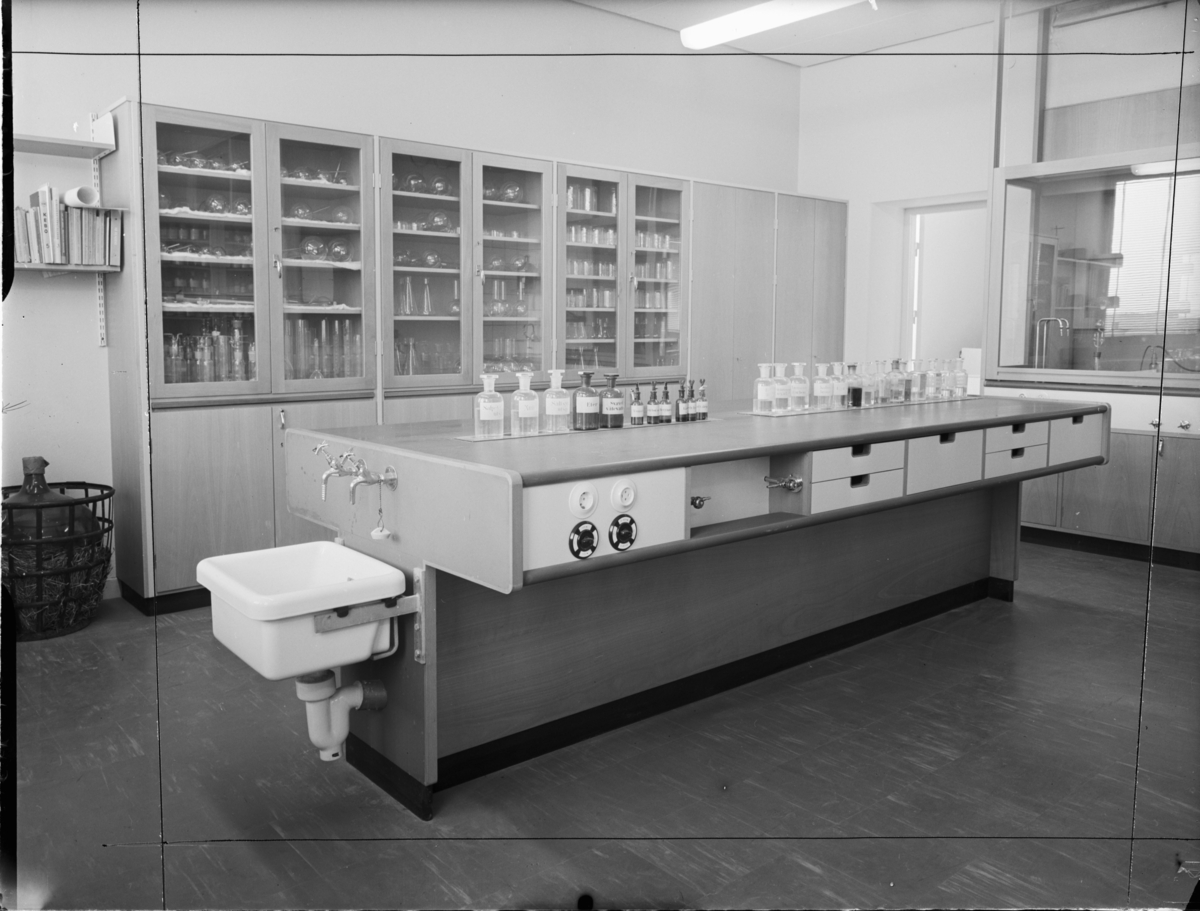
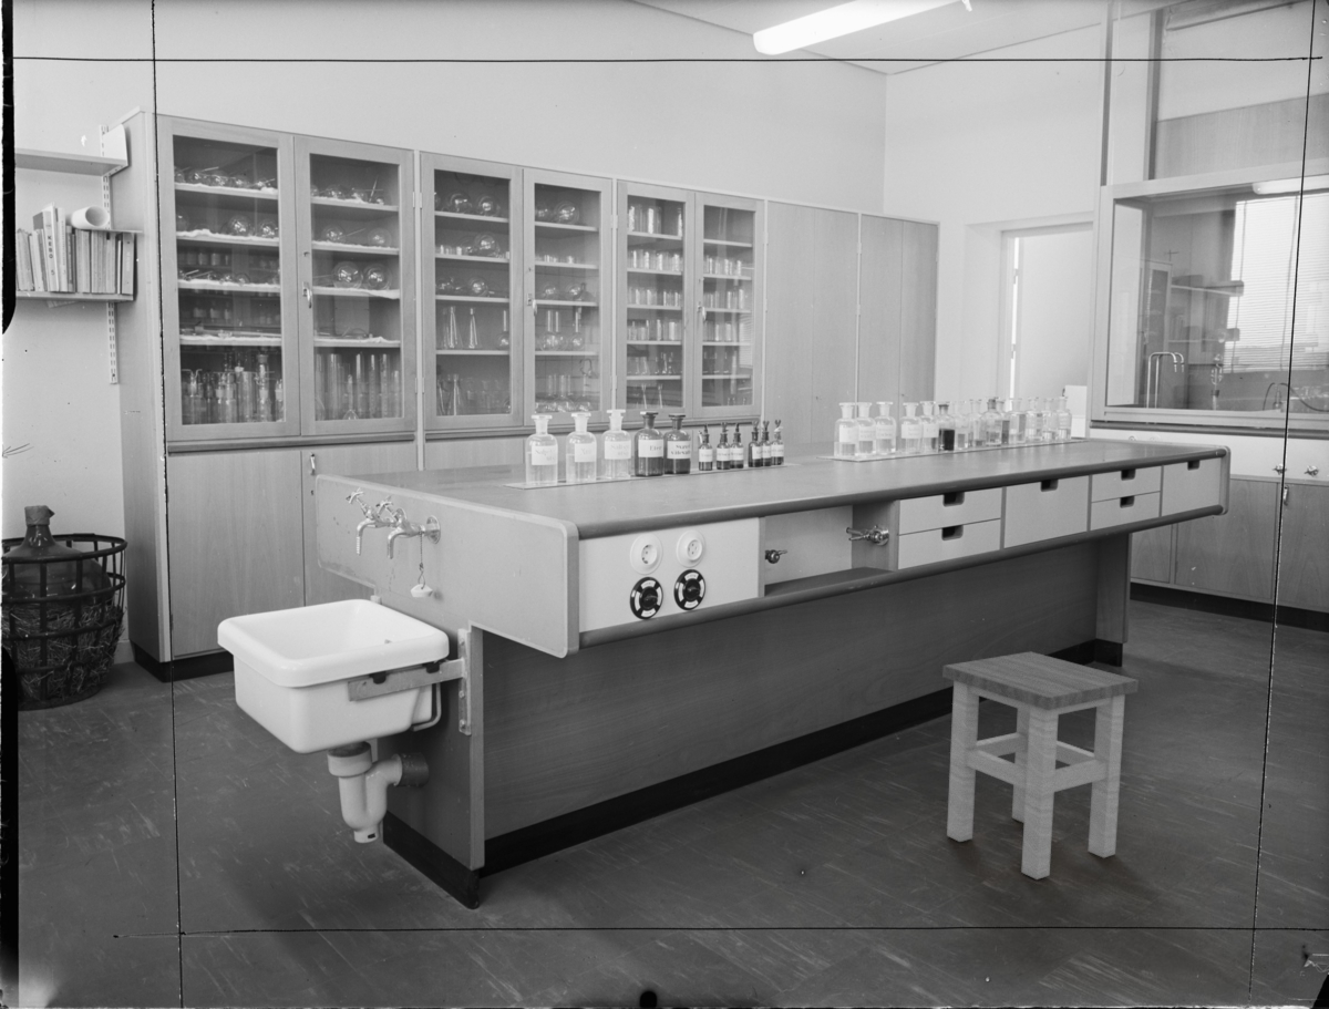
+ stool [941,650,1140,881]
